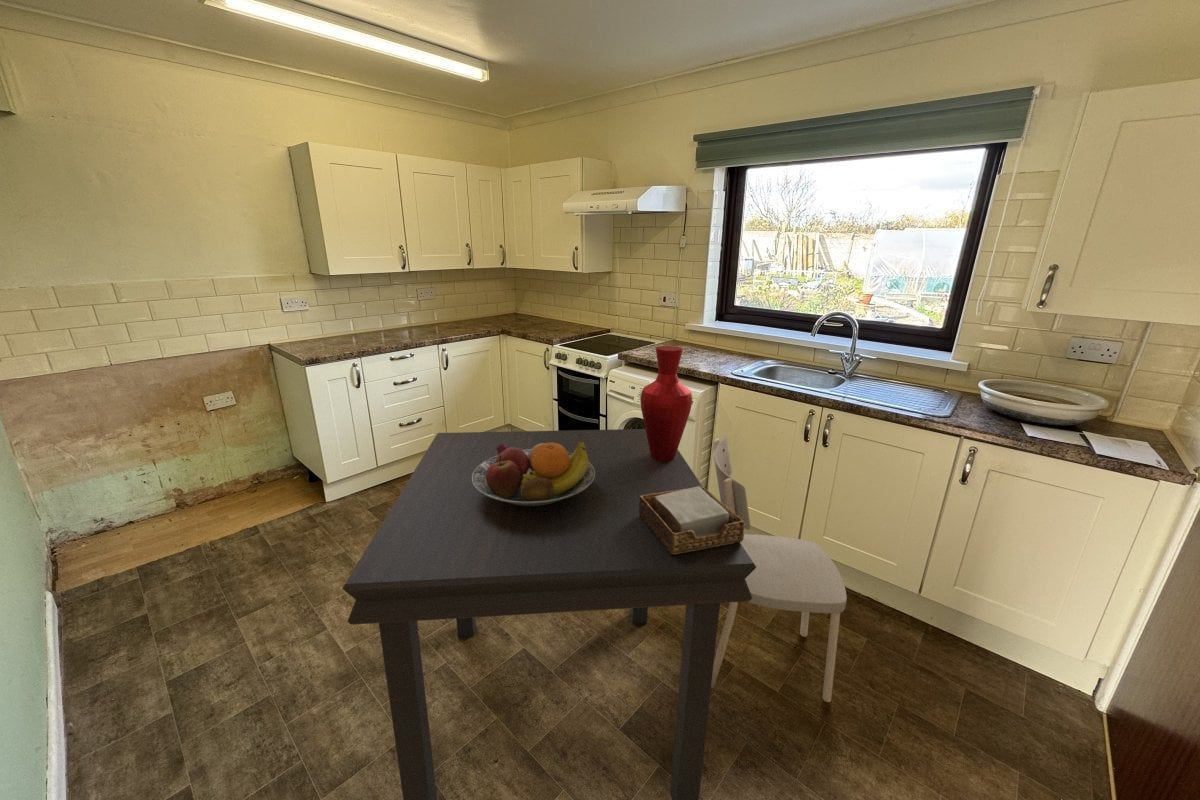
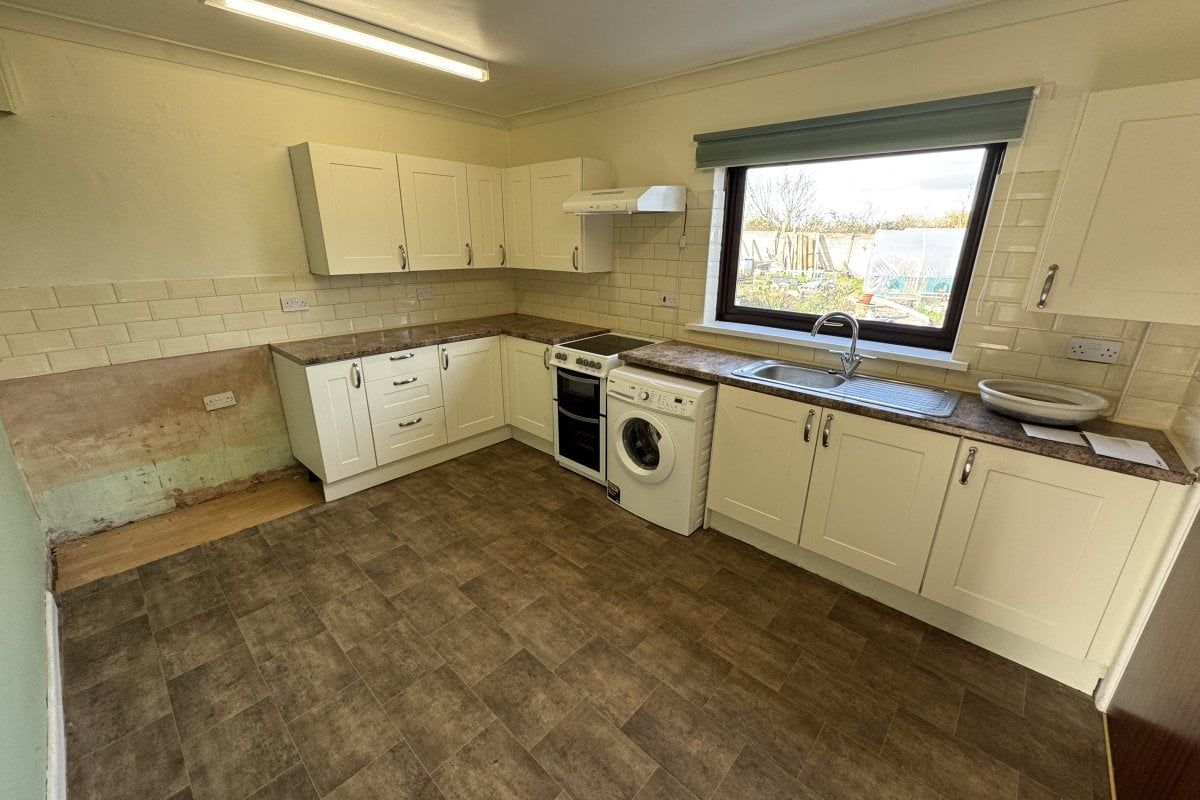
- vase [639,345,693,461]
- dining chair [711,436,848,703]
- napkin holder [639,486,745,555]
- dining table [341,428,756,800]
- fruit bowl [472,440,595,506]
